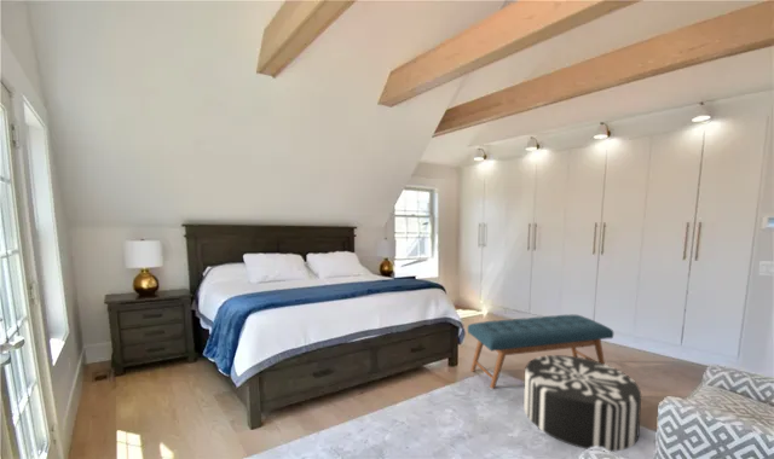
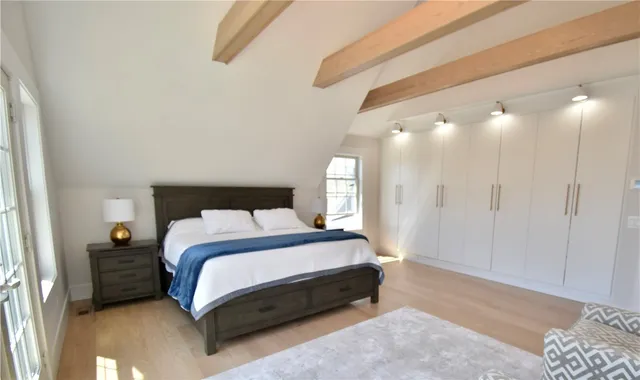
- pouf [522,354,642,453]
- bench [467,314,614,390]
